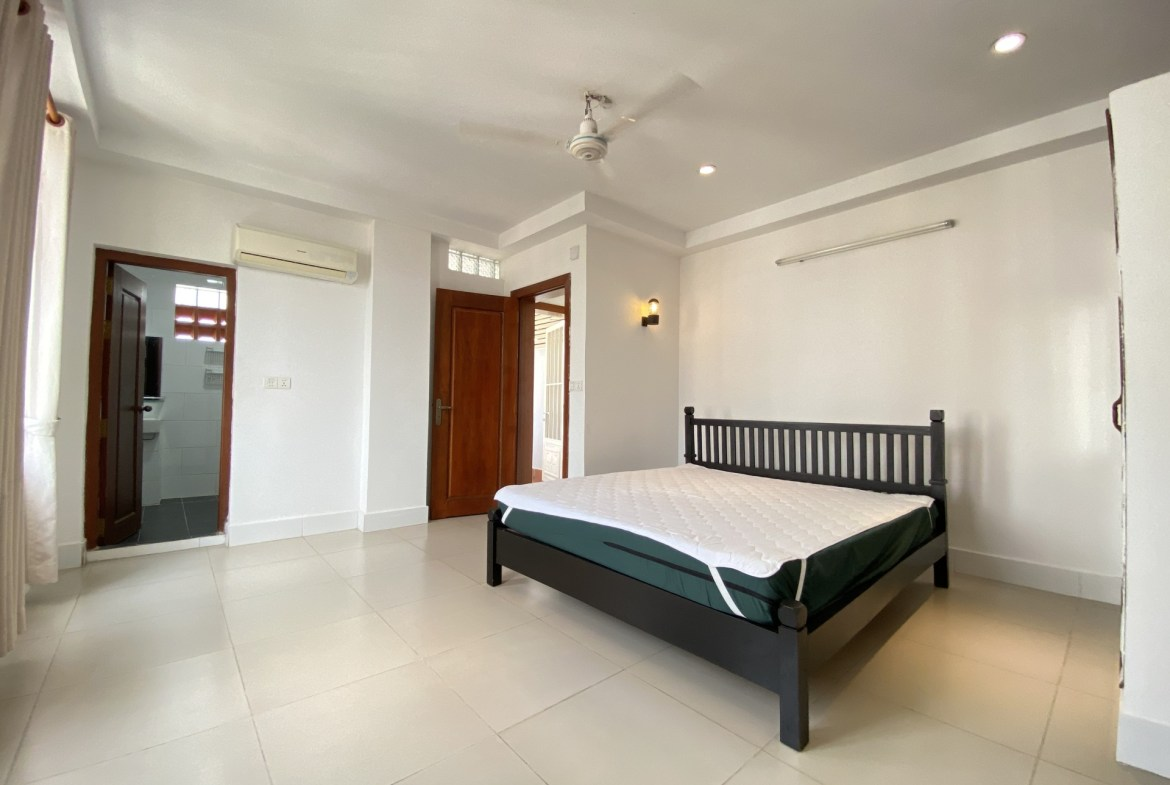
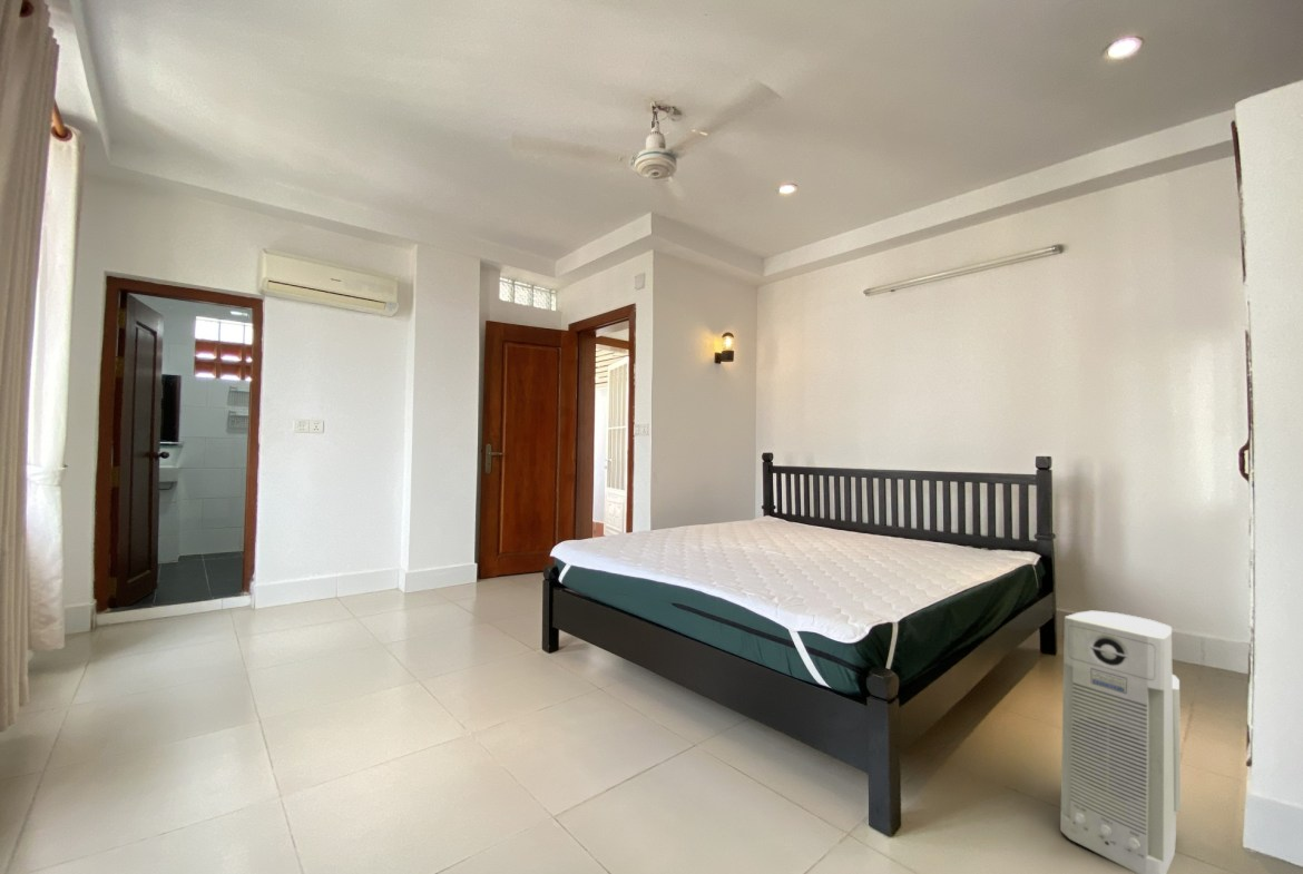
+ air purifier [1059,610,1182,874]
